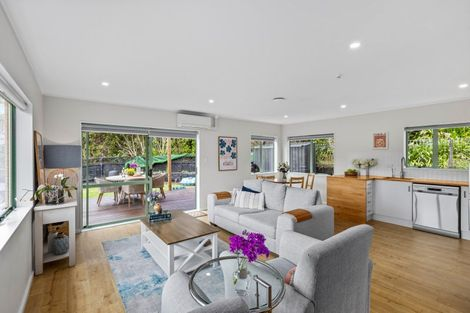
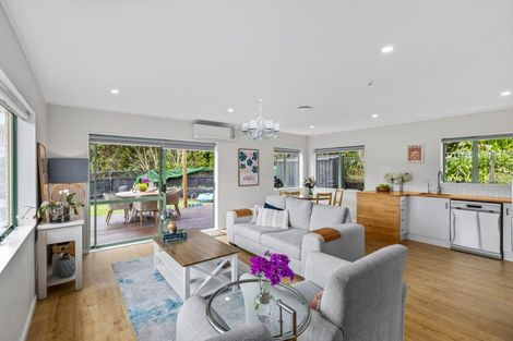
+ chandelier [240,99,282,143]
